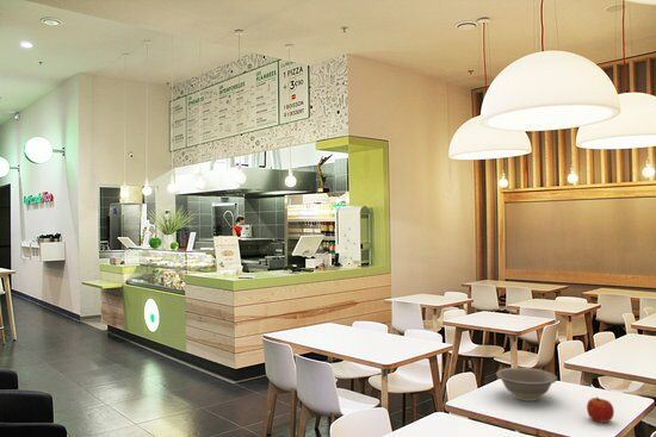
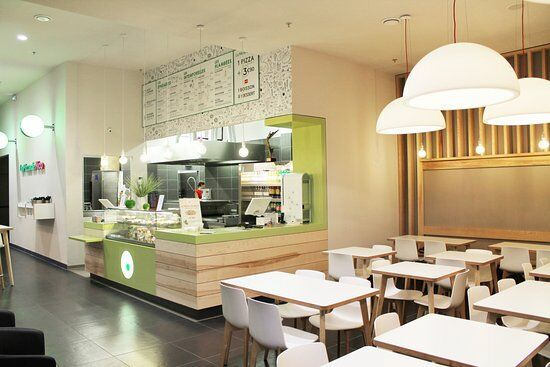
- bowl [495,367,558,402]
- apple [586,395,615,424]
